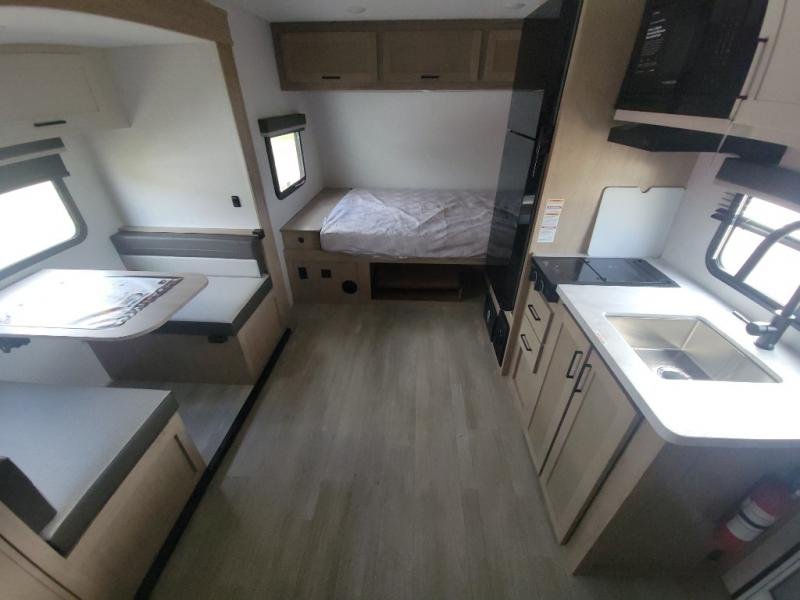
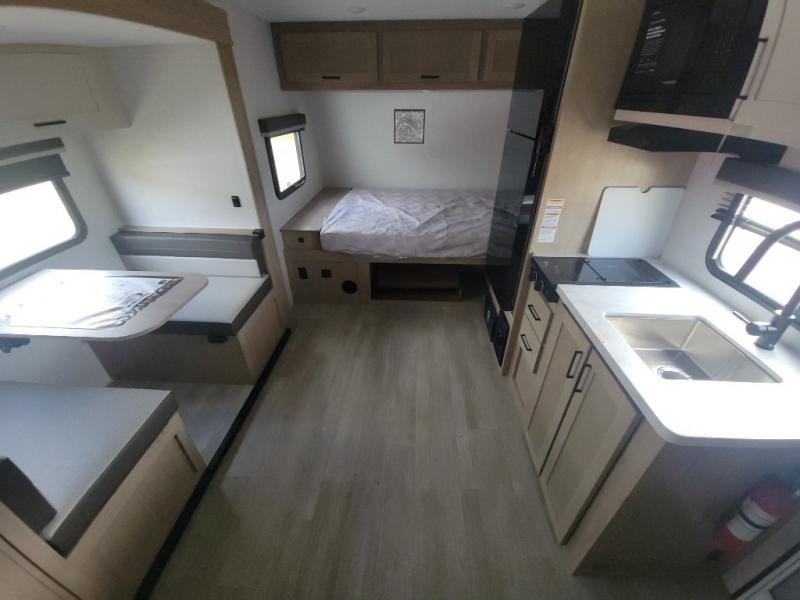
+ wall art [393,108,426,145]
